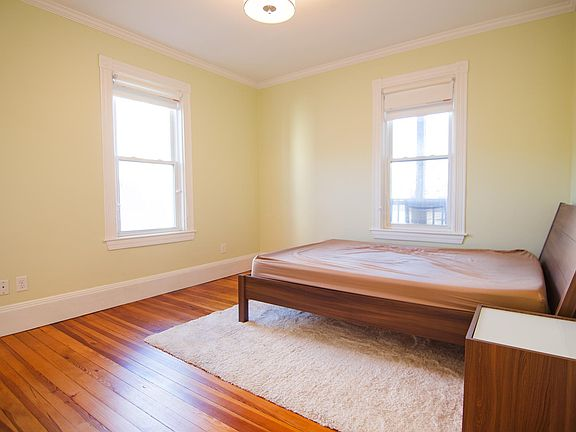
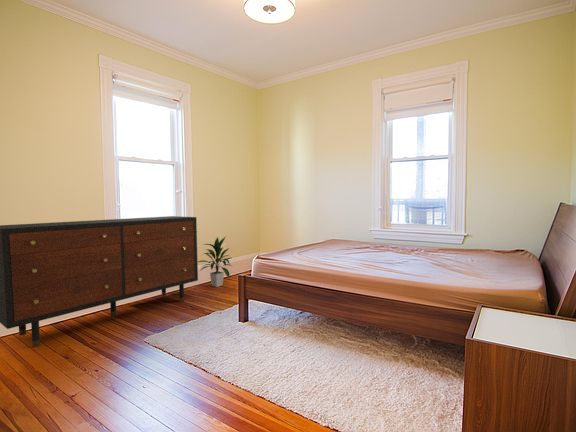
+ indoor plant [197,235,233,288]
+ dresser [0,215,199,348]
